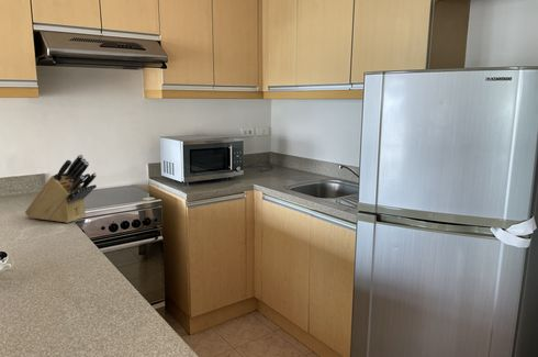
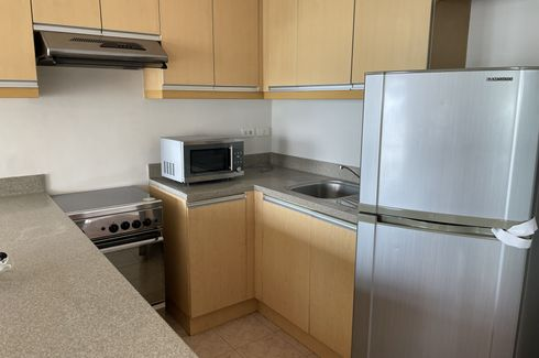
- knife block [24,154,98,224]
